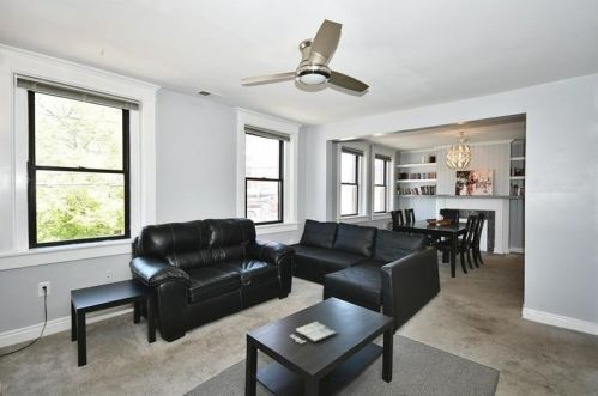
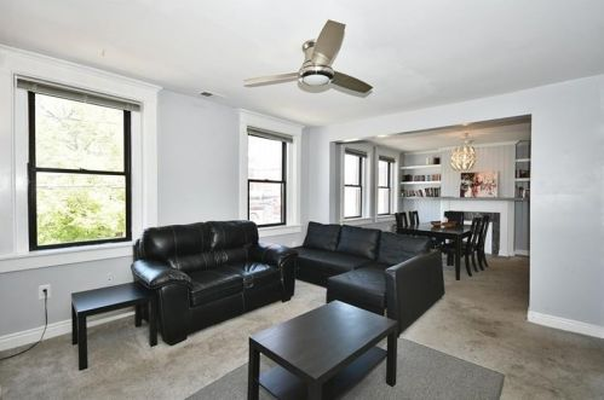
- magazine [289,321,338,345]
